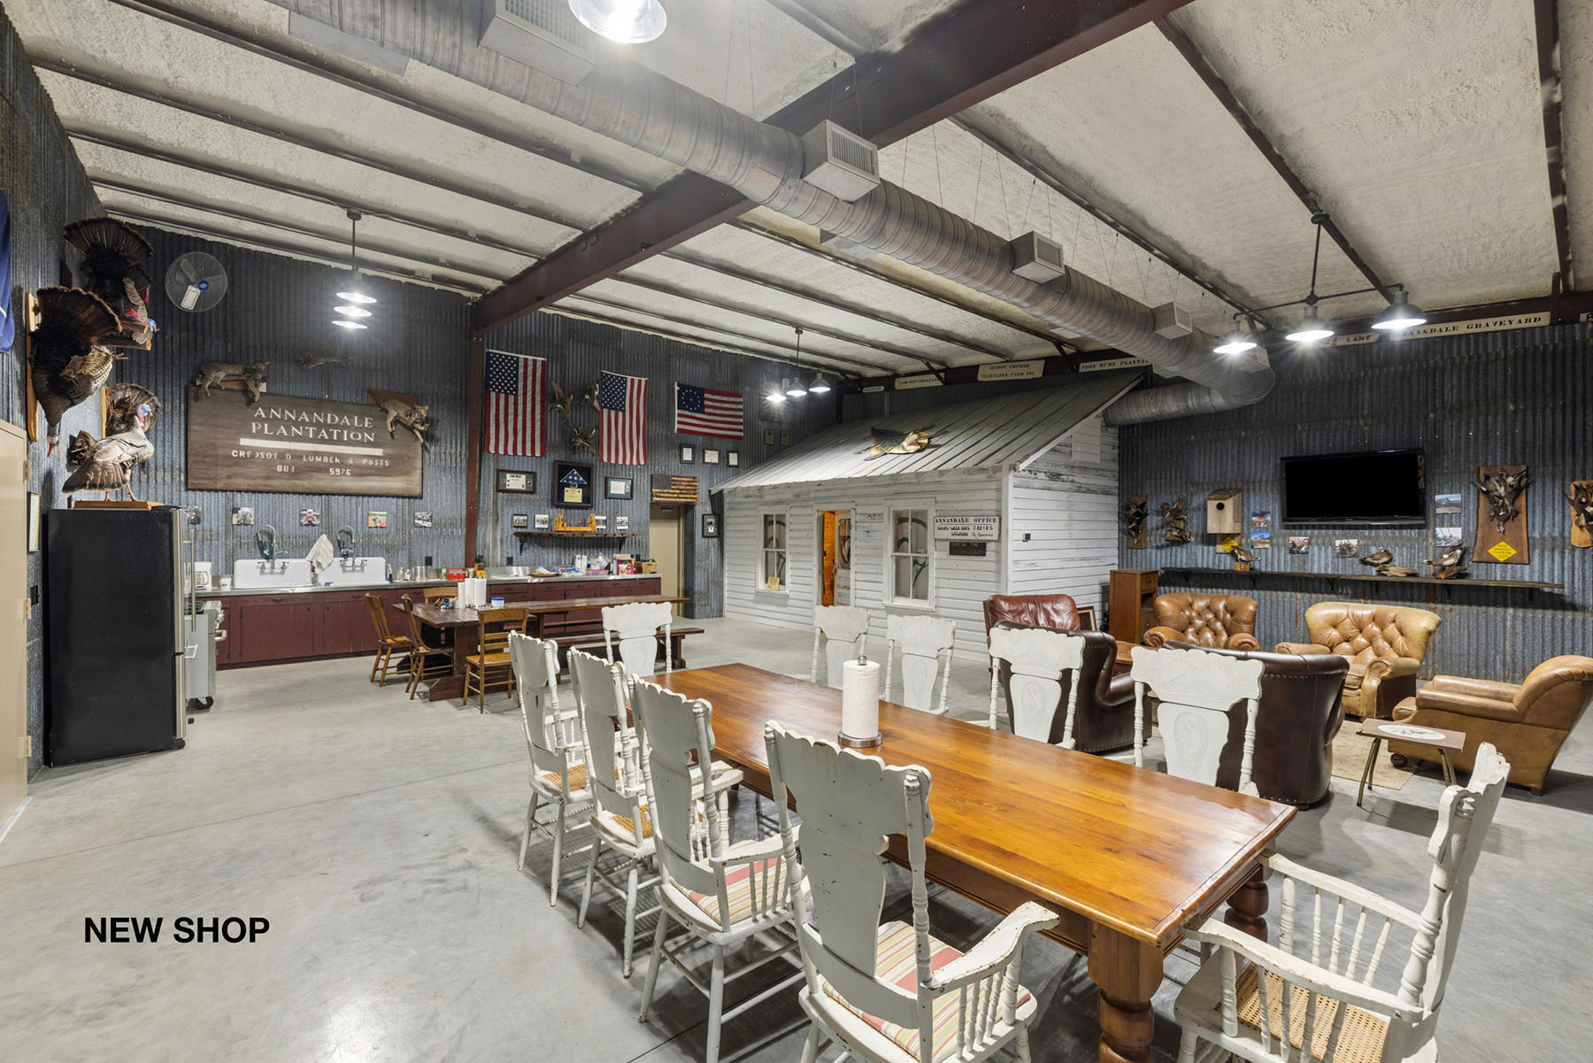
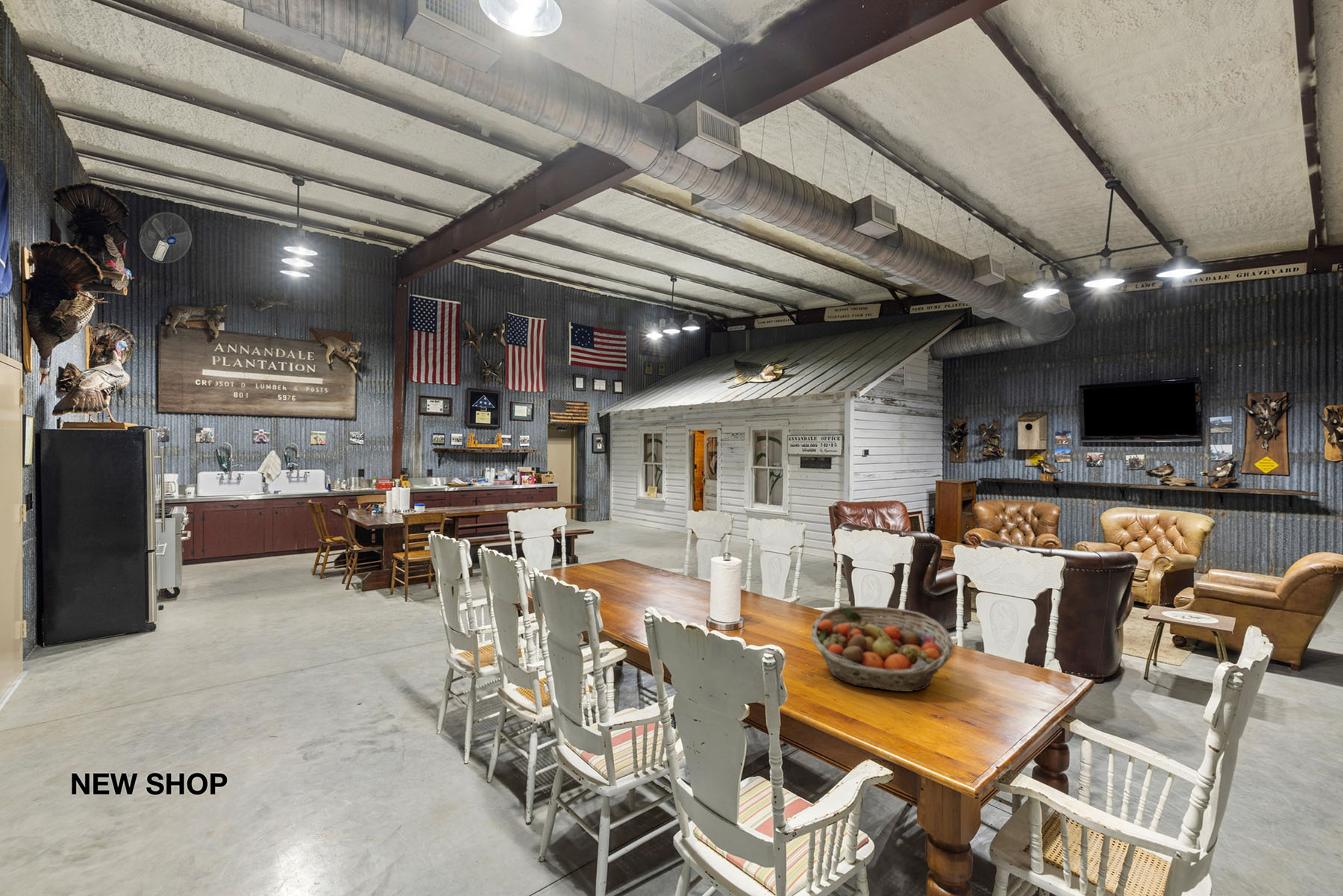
+ fruit basket [810,605,954,692]
